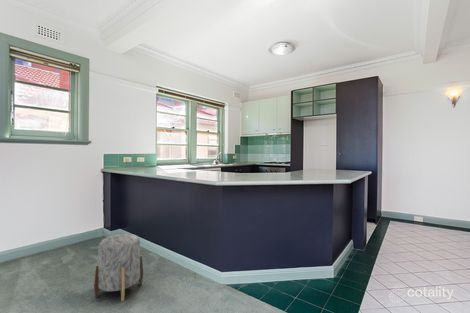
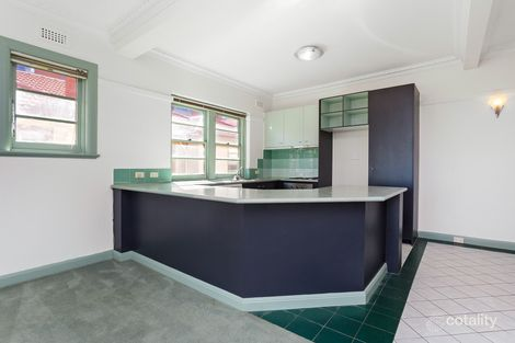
- stool [93,233,144,303]
